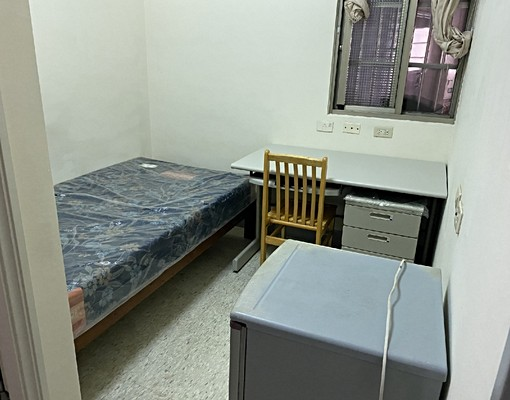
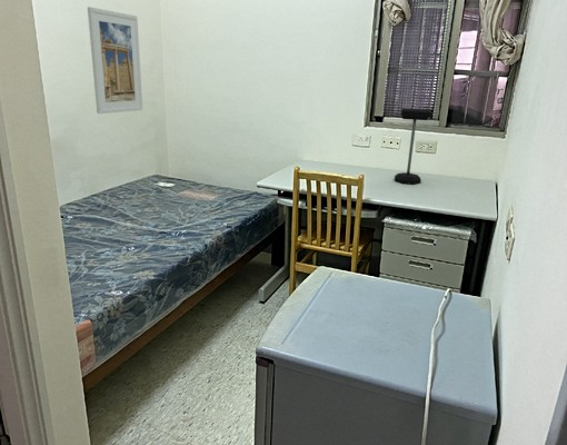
+ mailbox [394,107,431,185]
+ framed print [87,6,143,115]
